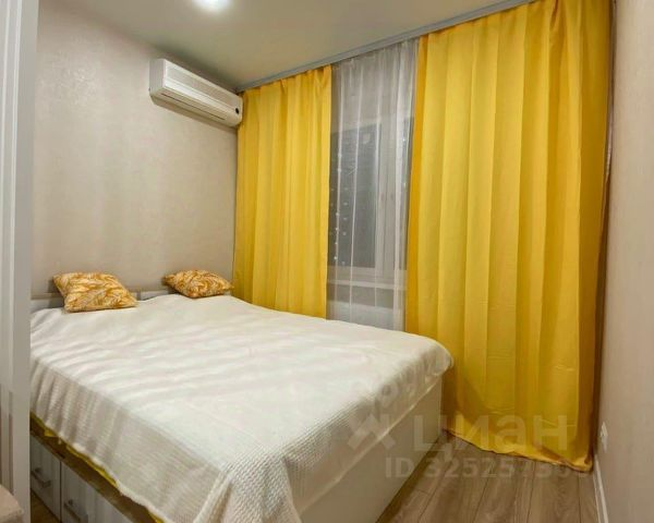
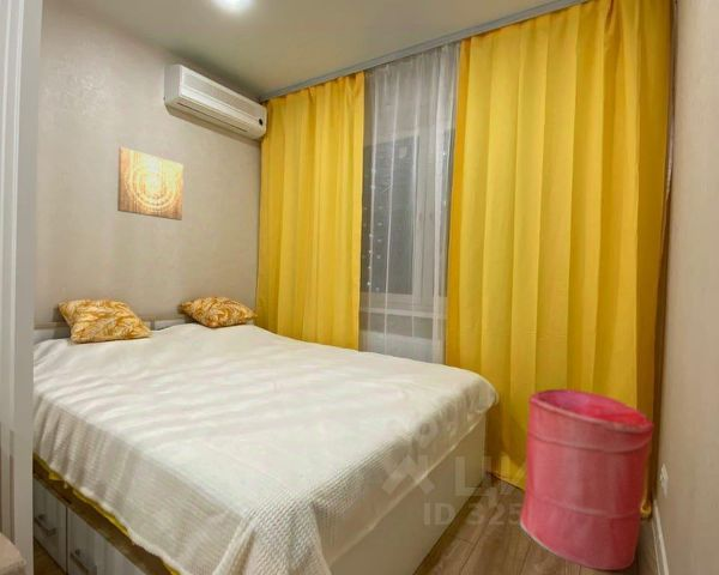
+ laundry hamper [519,388,655,571]
+ wall art [116,146,185,222]
